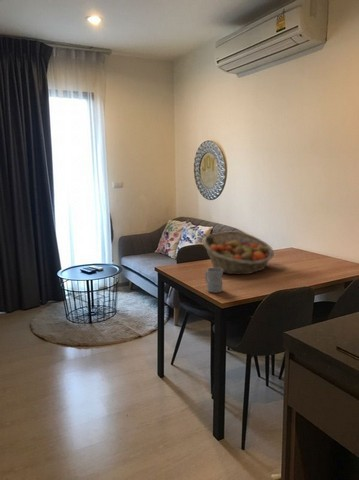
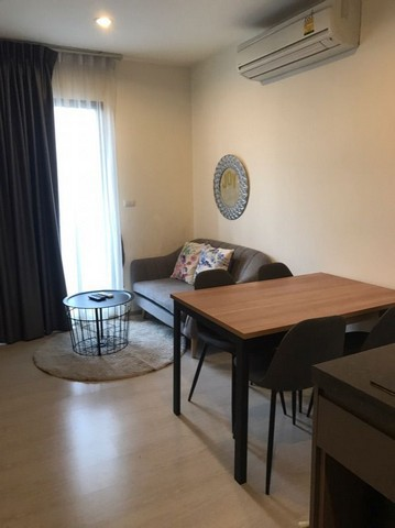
- mug [204,267,224,294]
- fruit basket [201,231,275,276]
